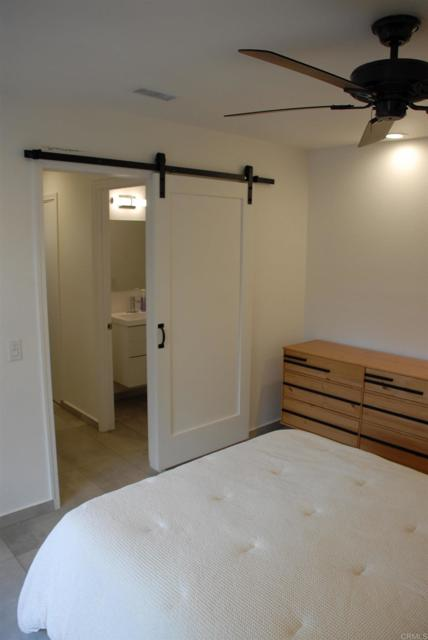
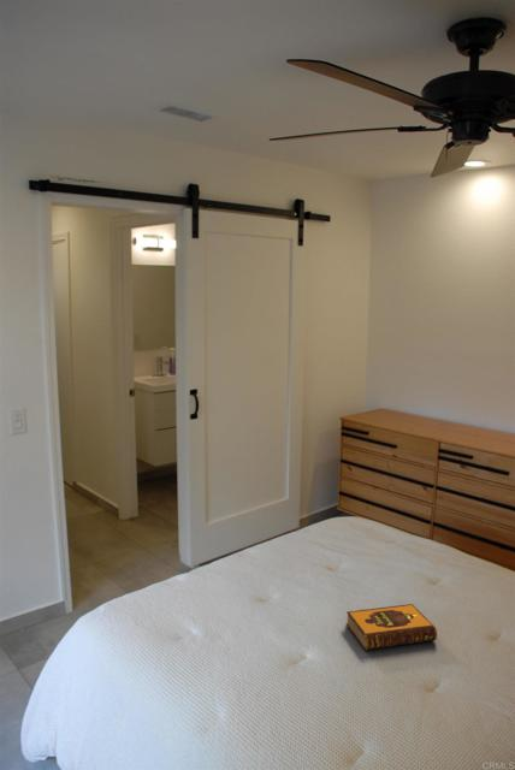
+ hardback book [345,603,438,651]
